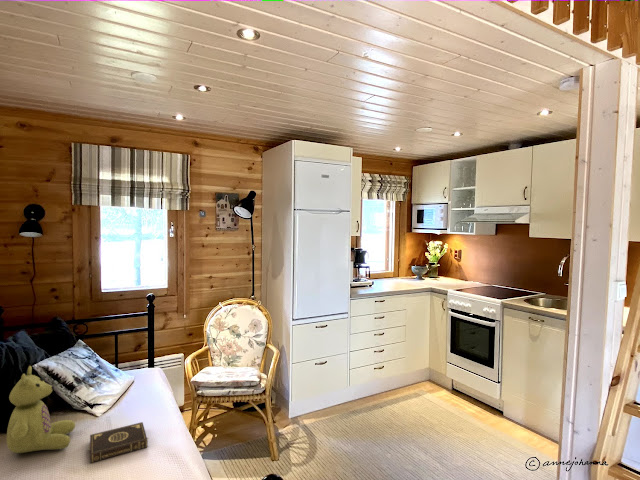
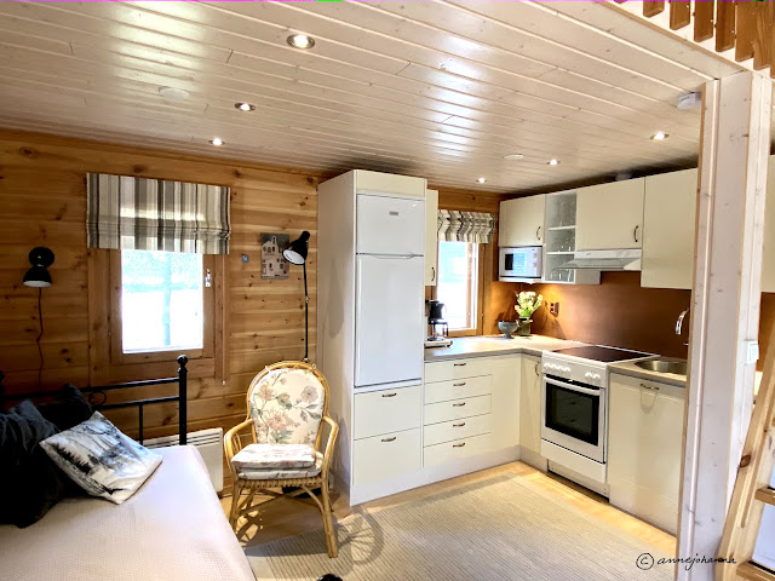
- book [86,421,150,464]
- stuffed bear [6,365,76,454]
